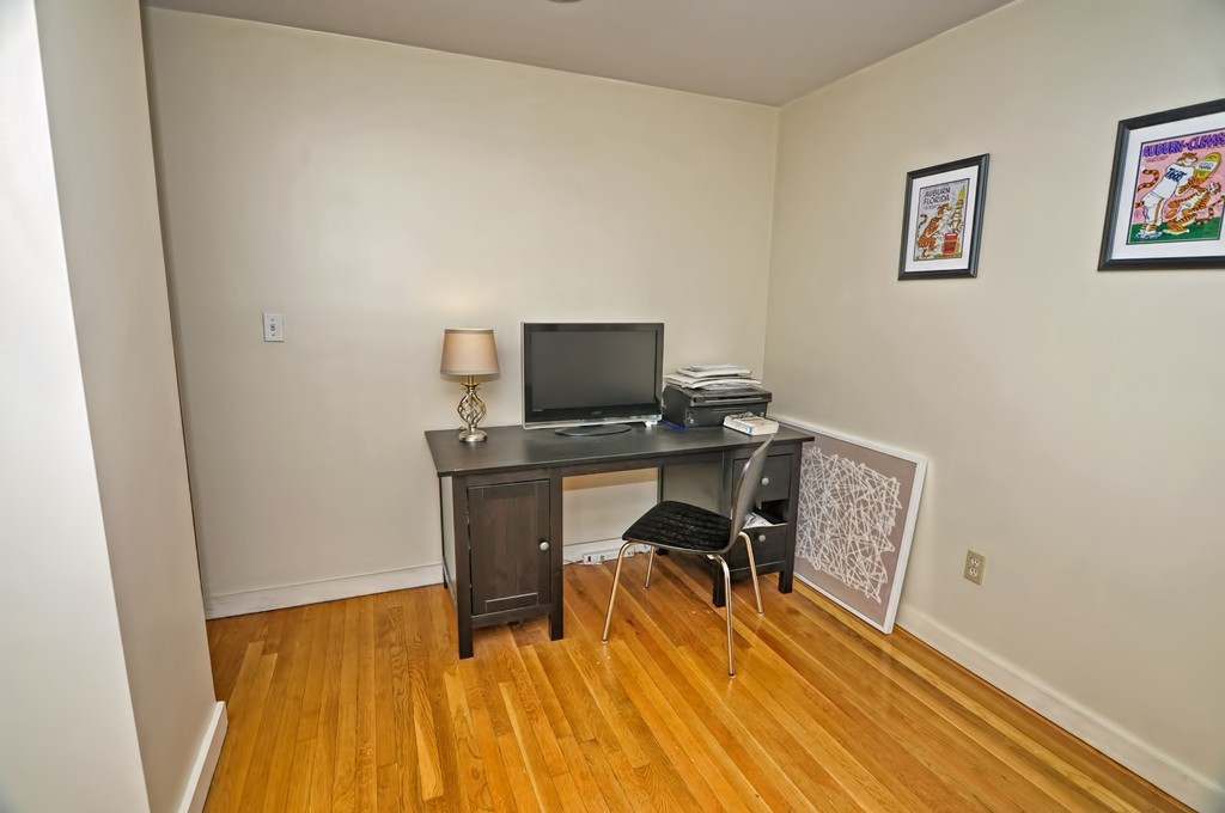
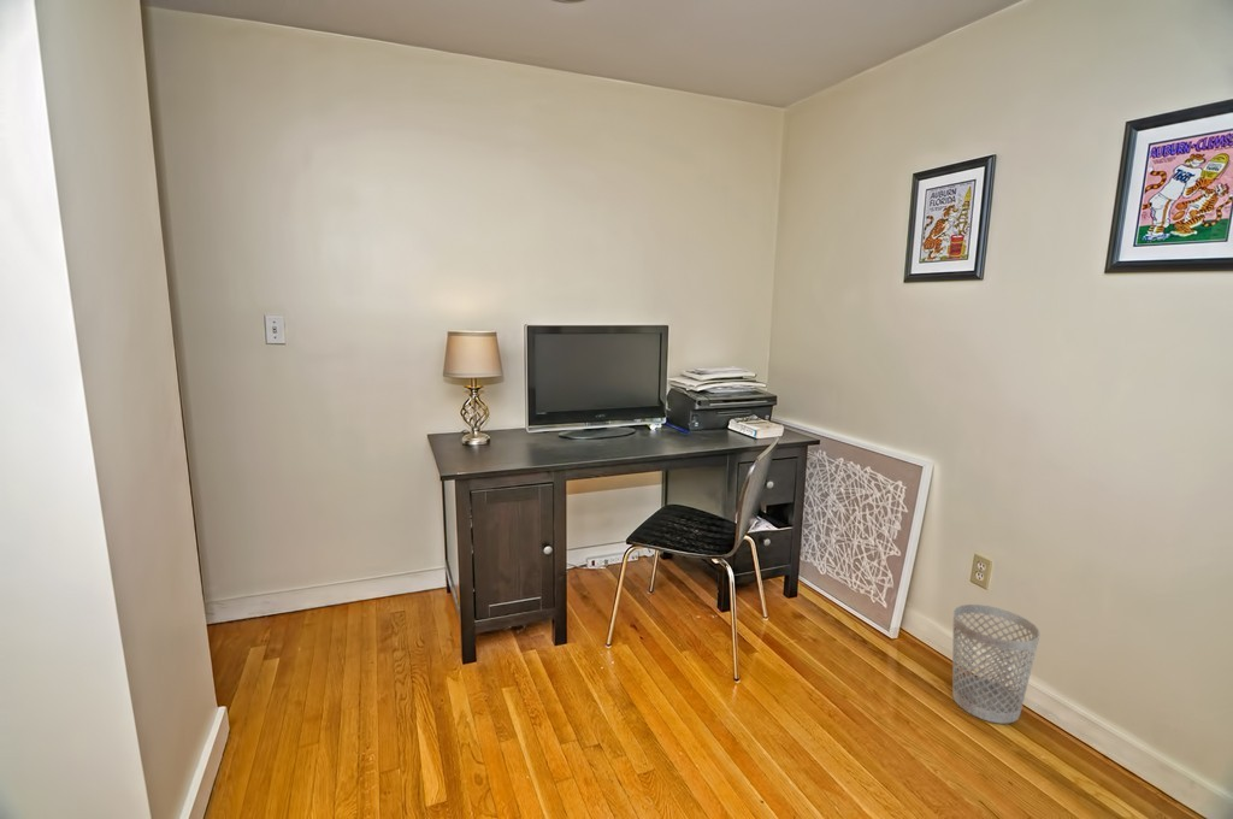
+ wastebasket [951,603,1042,725]
